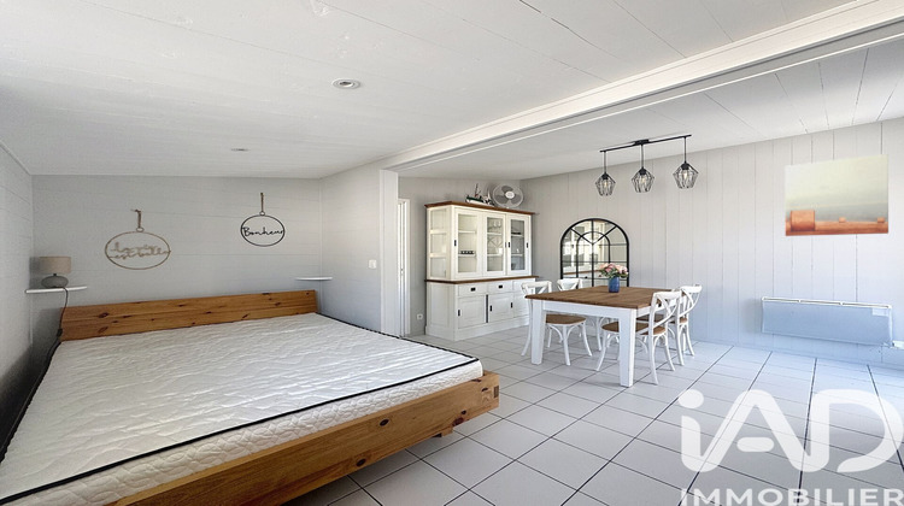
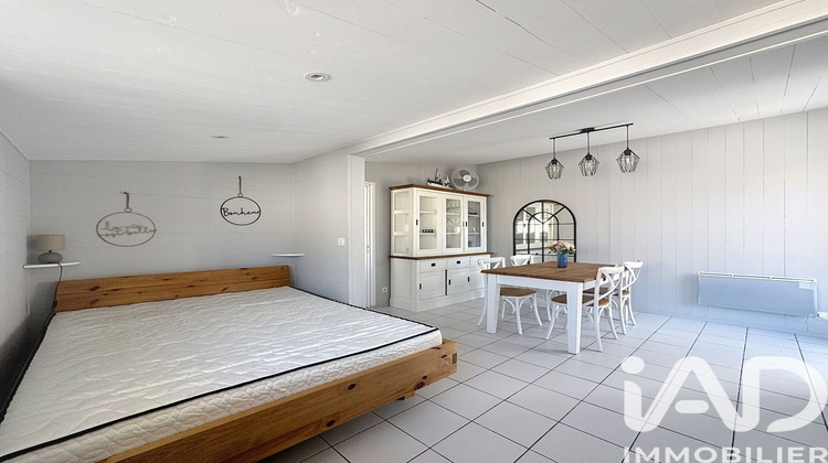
- wall art [783,153,890,237]
